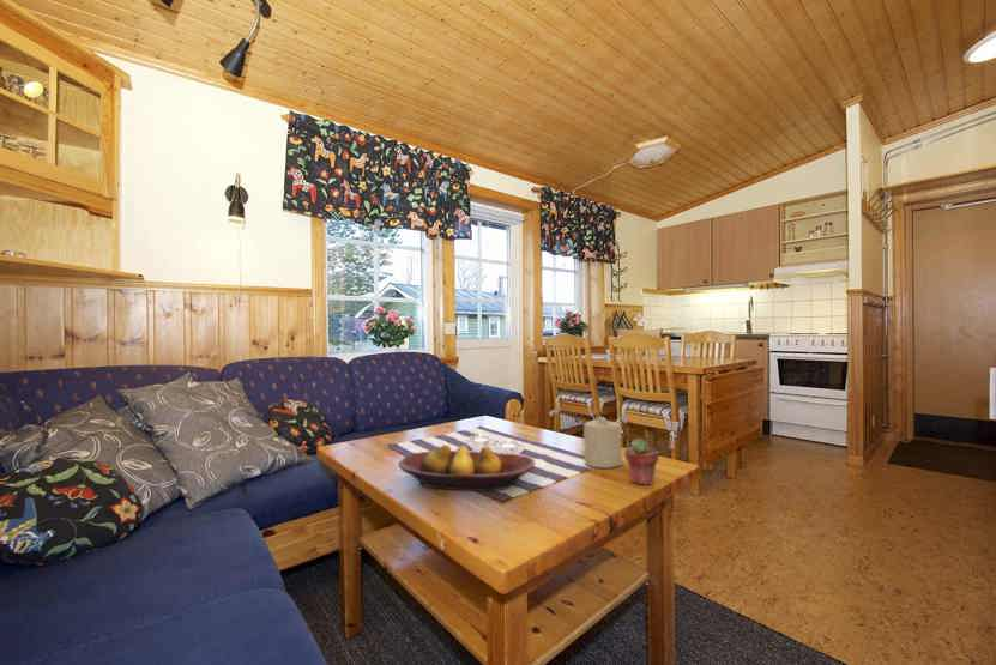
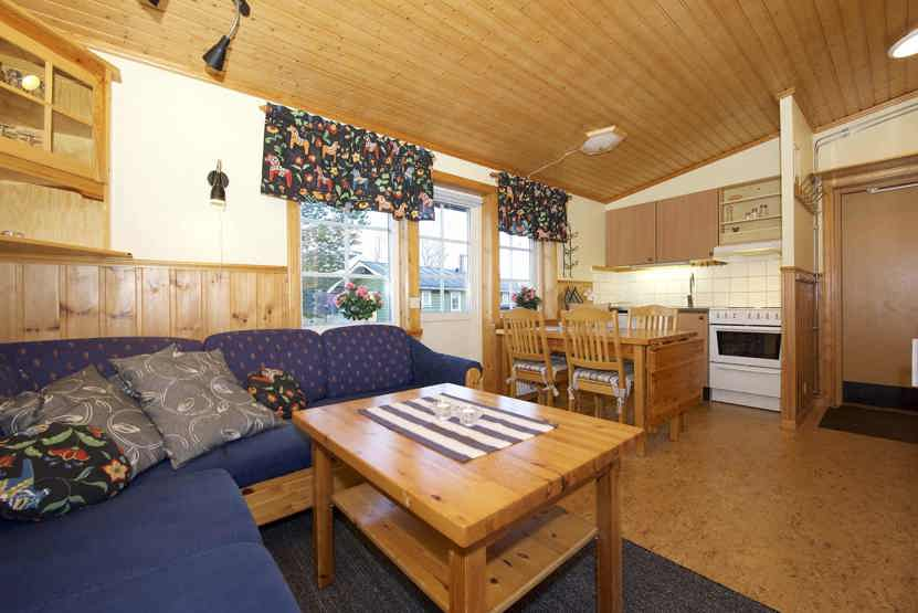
- candle [582,415,624,468]
- potted succulent [623,437,660,486]
- fruit bowl [397,443,536,491]
